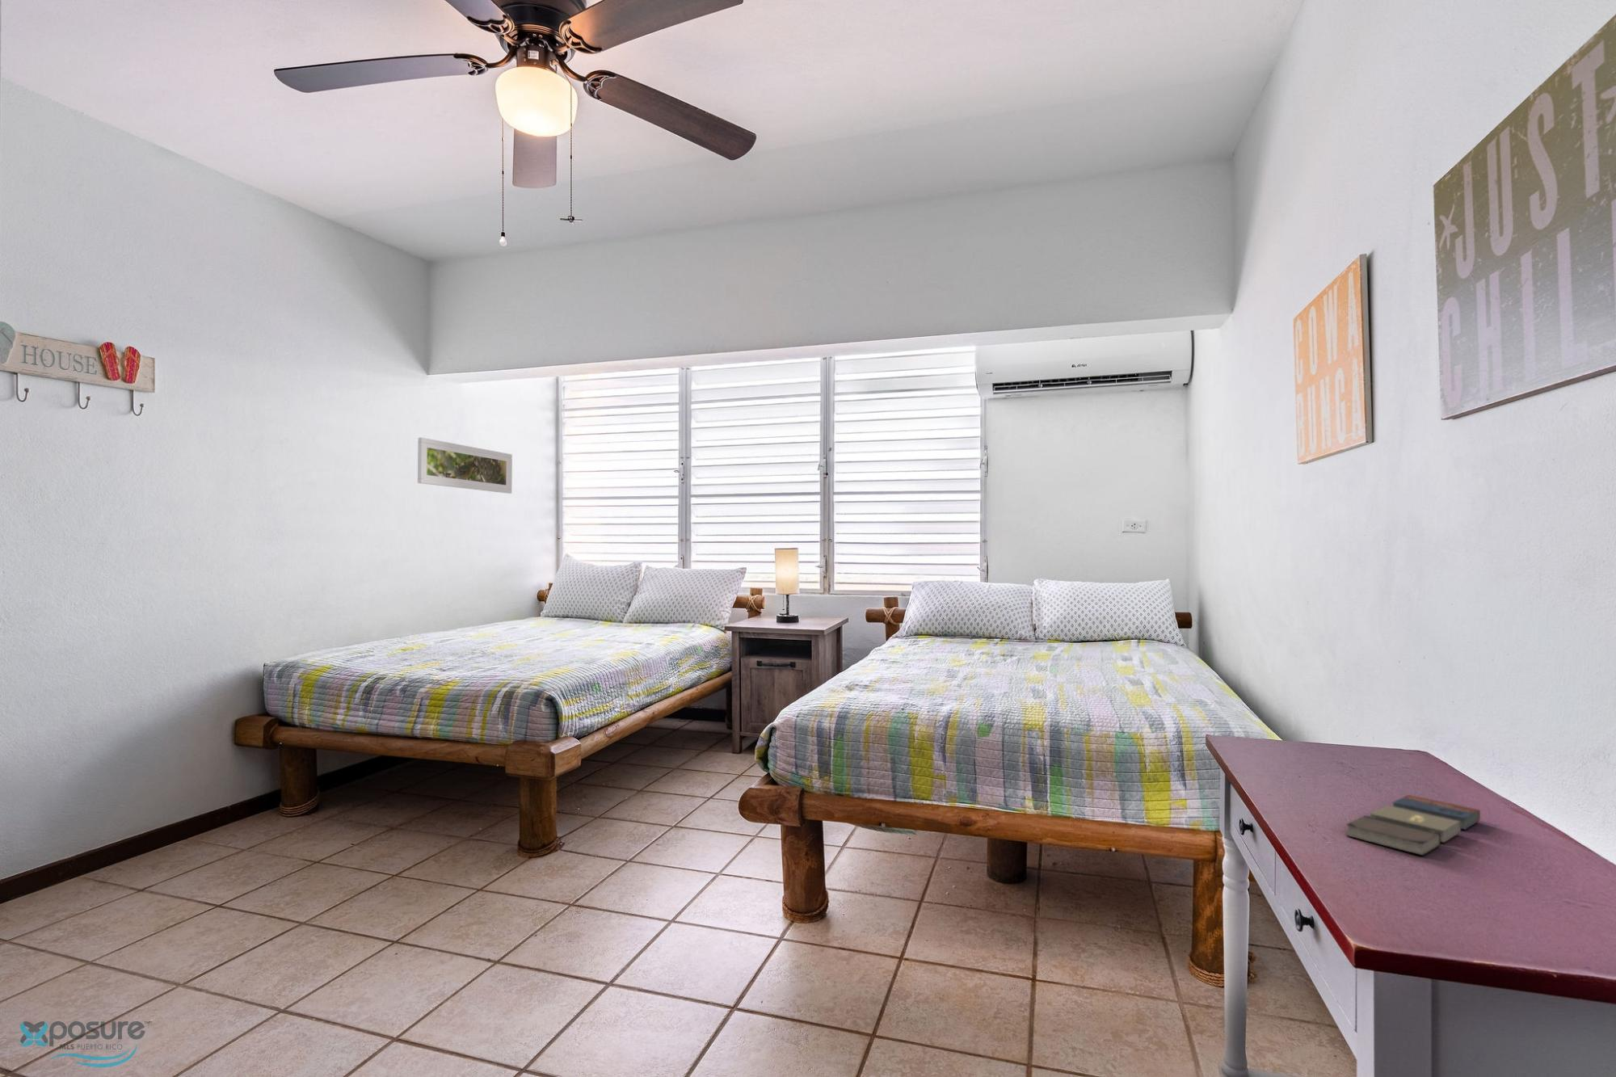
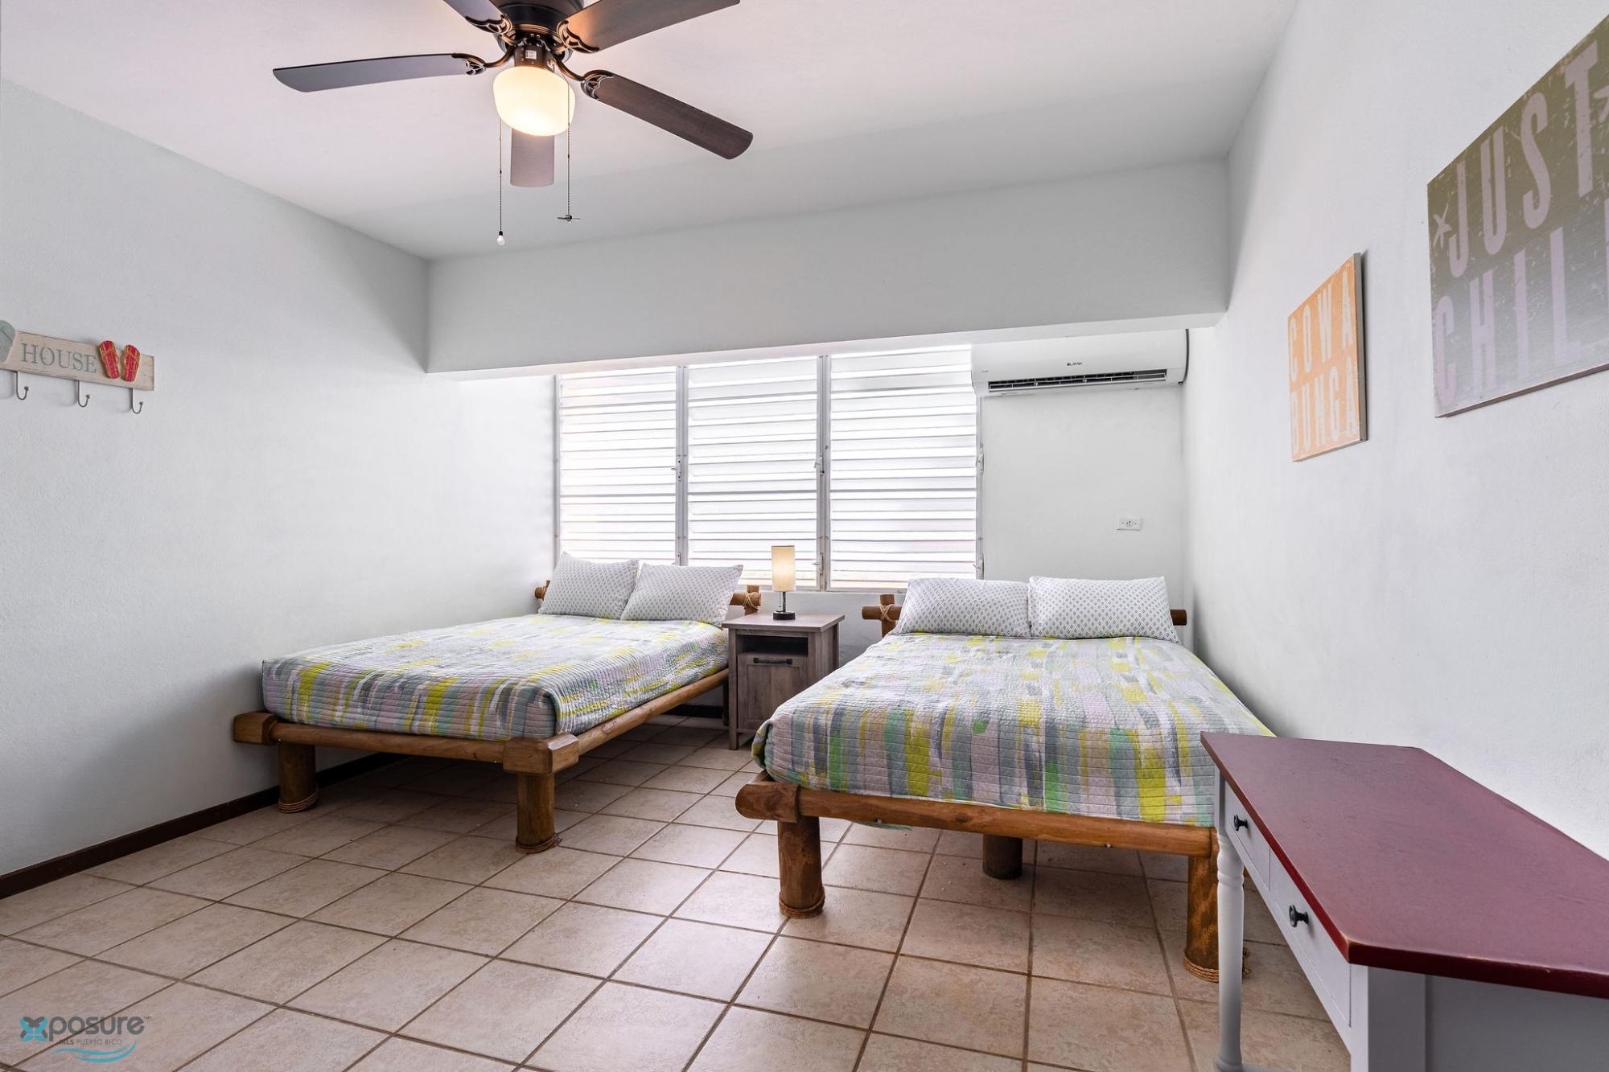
- book set [1346,795,1481,856]
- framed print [417,438,513,494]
